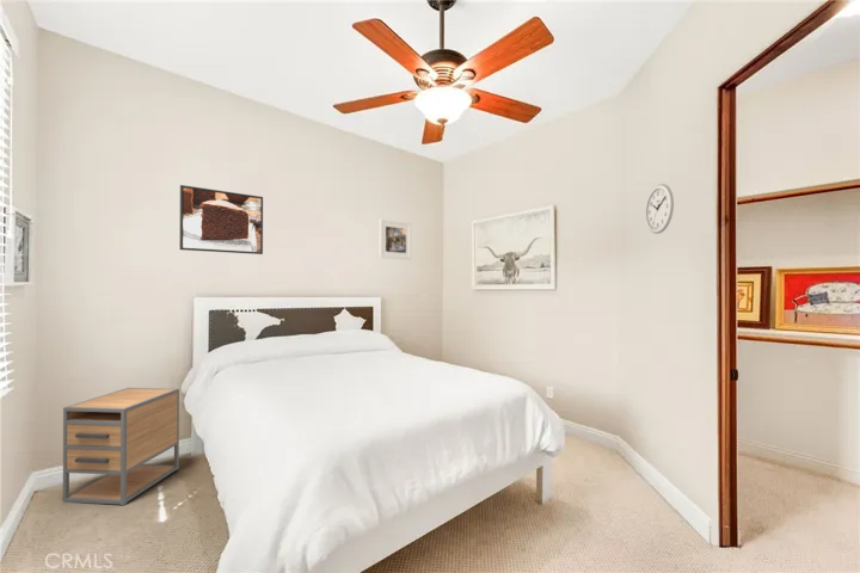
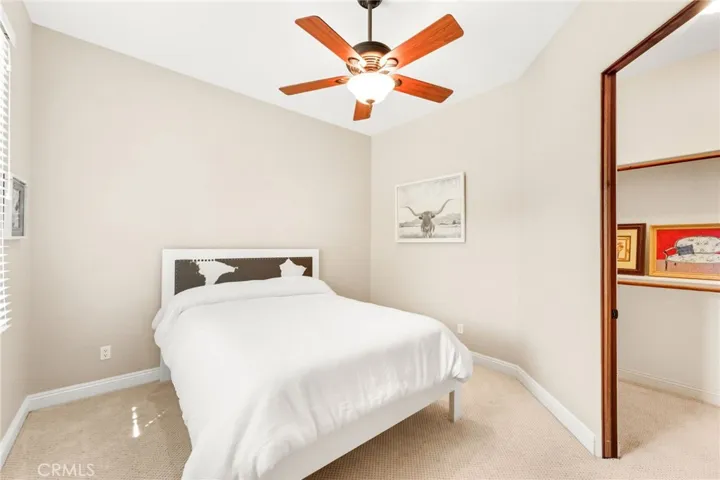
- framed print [178,184,264,255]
- wall clock [645,183,675,235]
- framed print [377,218,412,260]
- nightstand [62,387,180,506]
